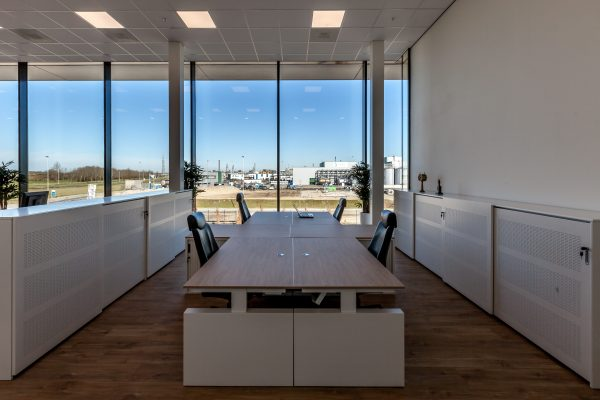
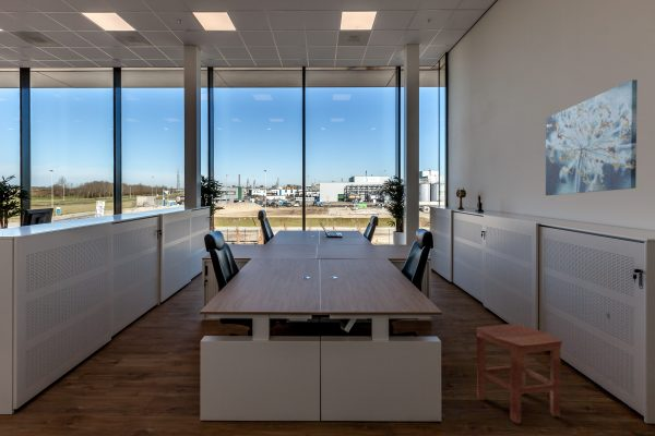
+ stool [476,324,563,425]
+ wall art [545,78,639,196]
